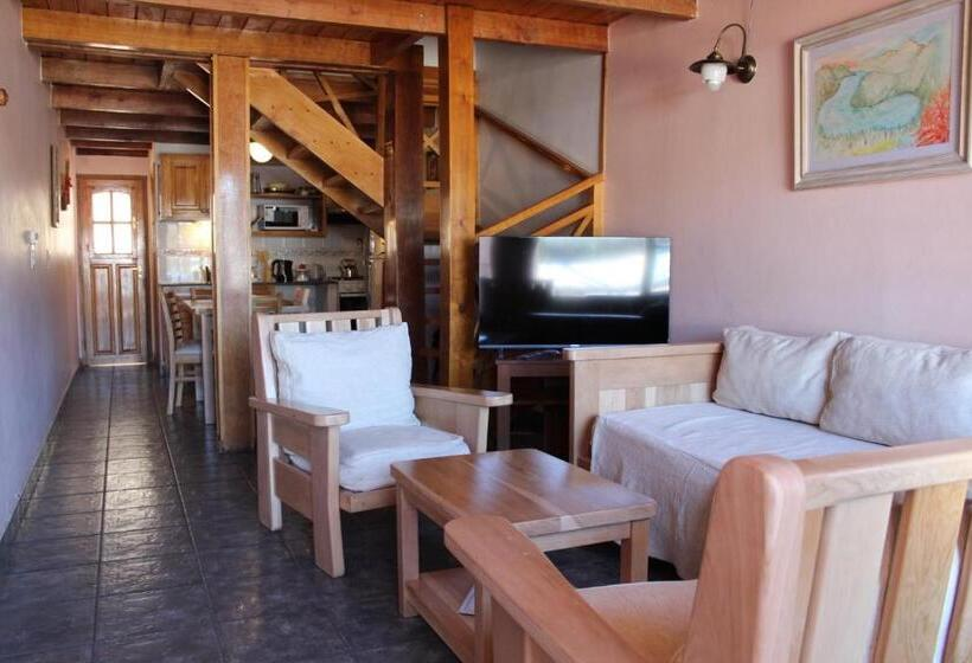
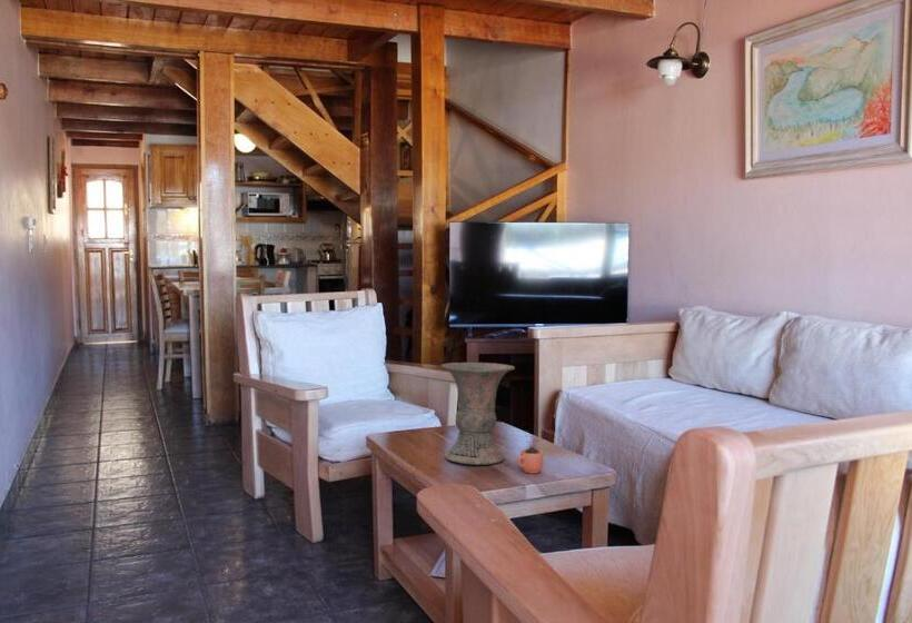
+ cocoa [516,429,544,475]
+ vase [440,362,516,466]
